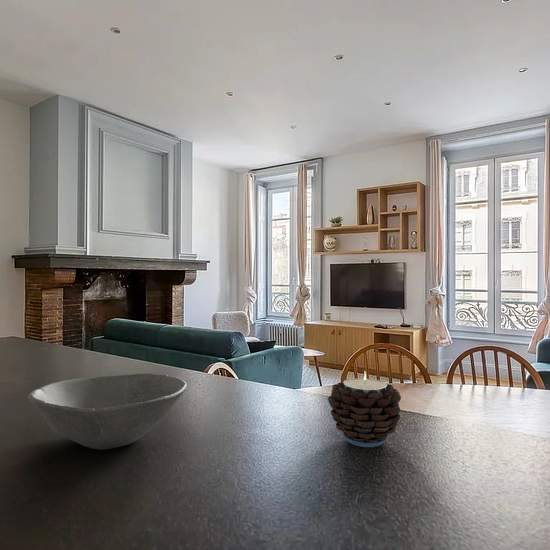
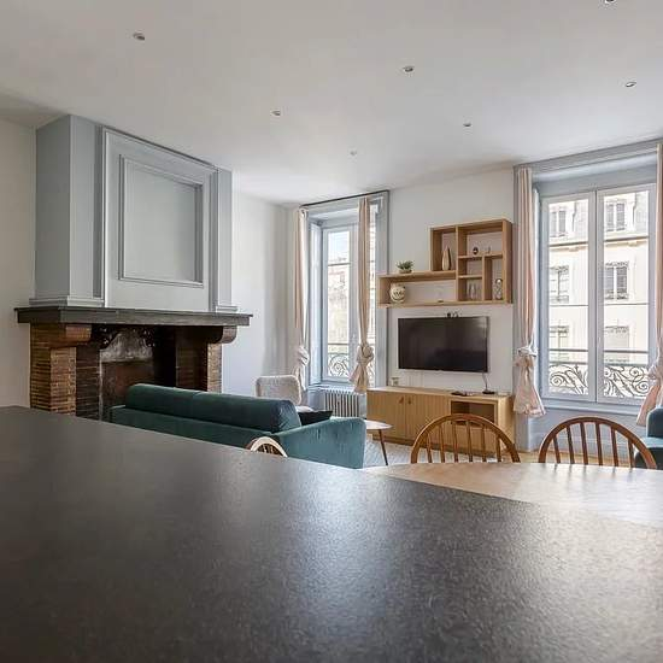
- candle [327,371,402,448]
- bowl [27,373,188,451]
